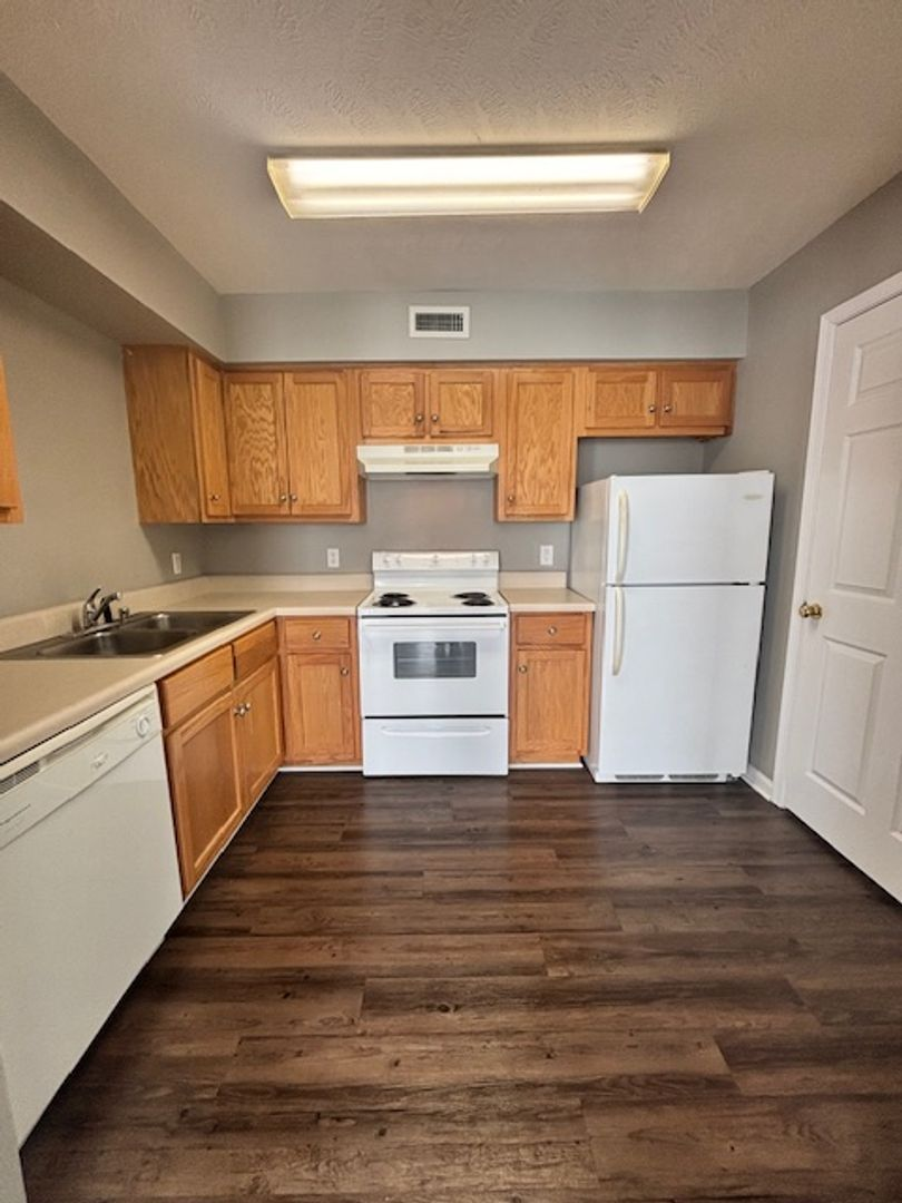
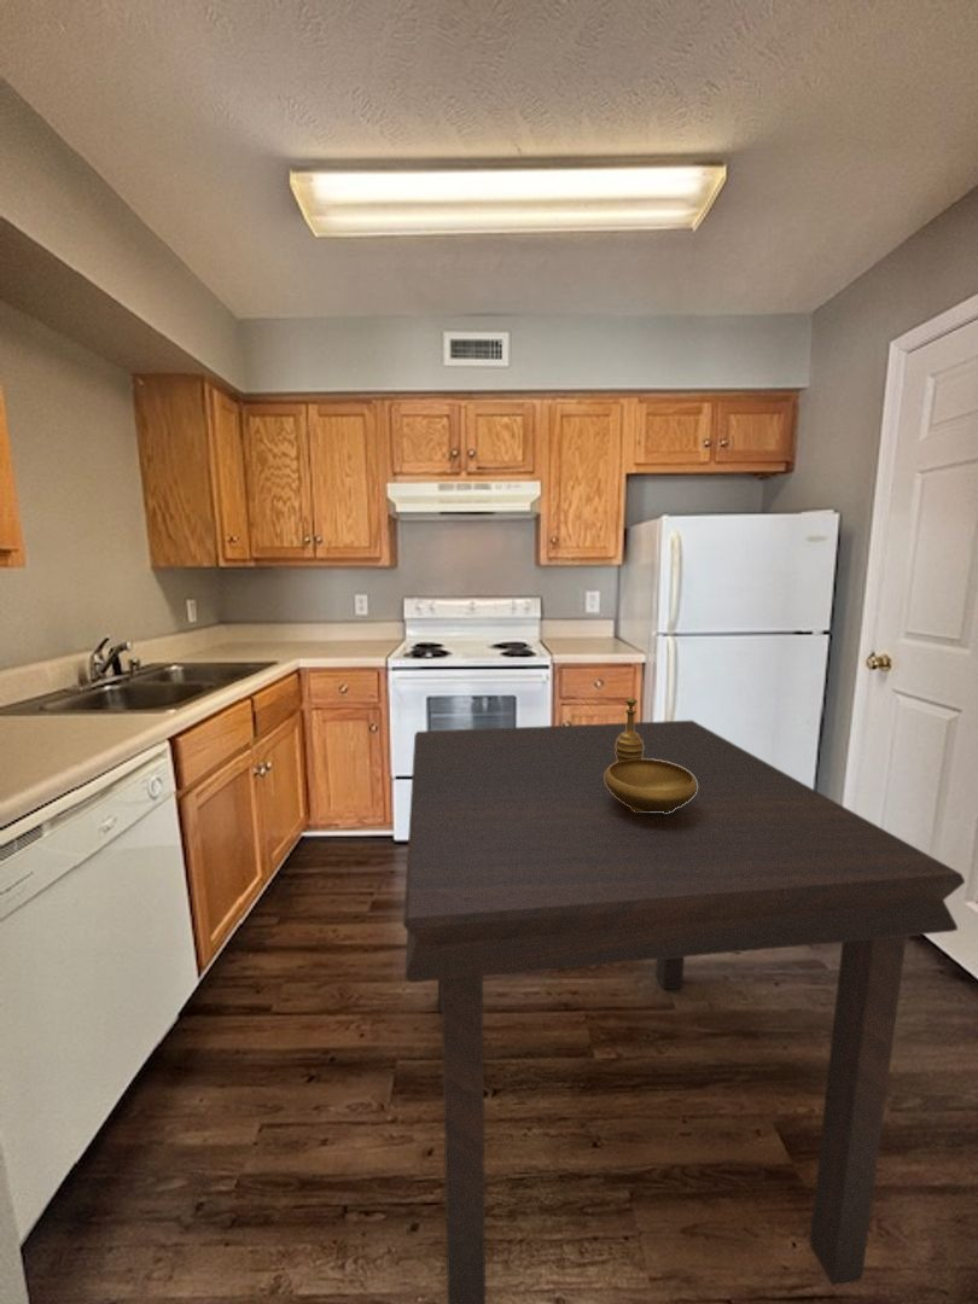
+ dining table [402,720,966,1304]
+ decorative bowl [605,695,698,813]
